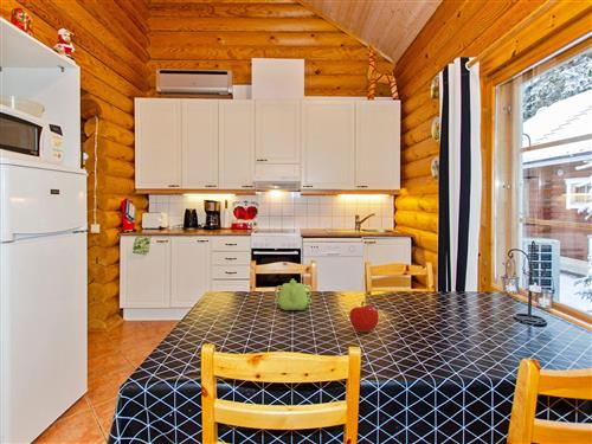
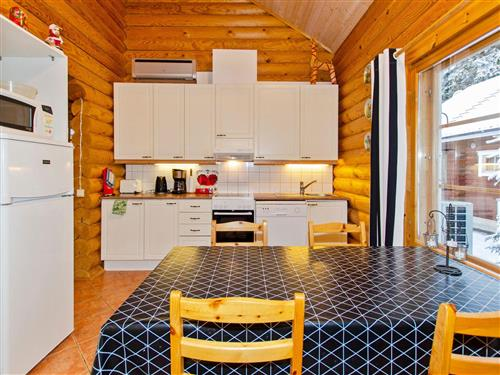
- teapot [274,278,313,311]
- fruit [348,301,380,334]
